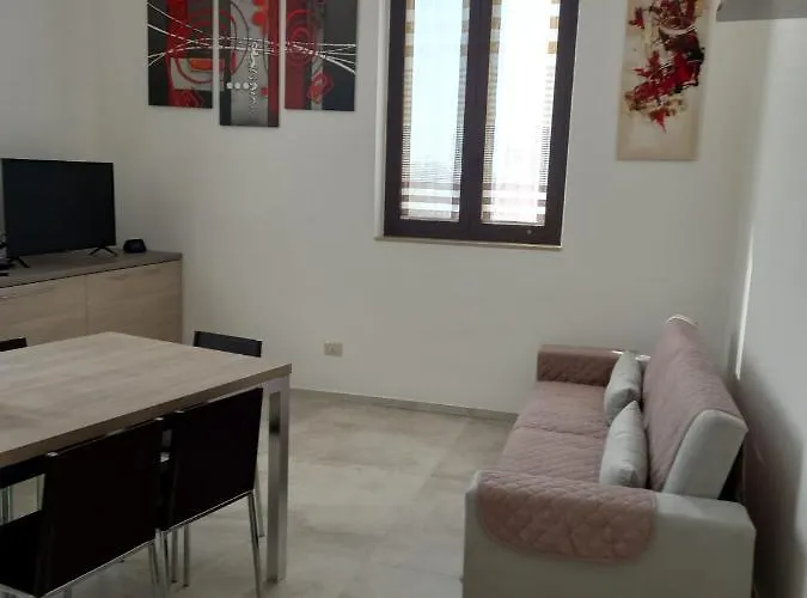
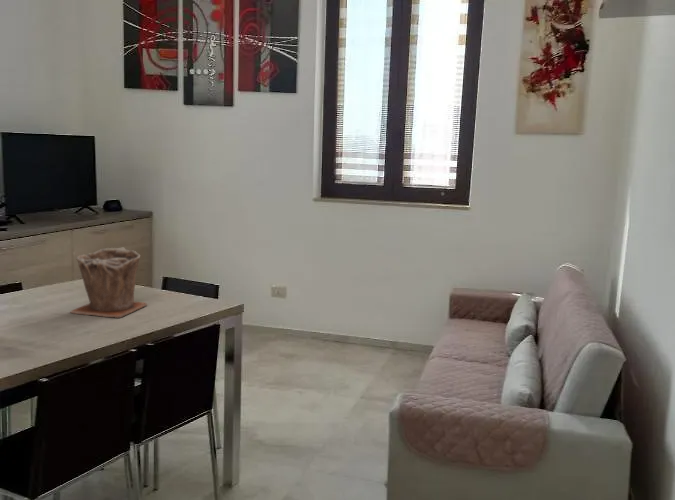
+ plant pot [69,247,148,319]
